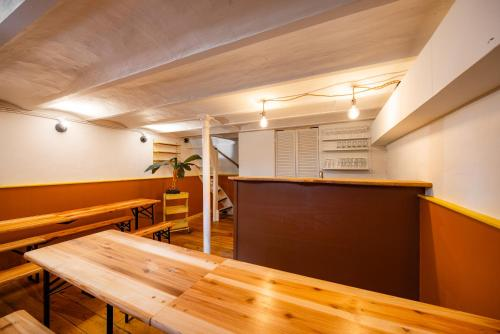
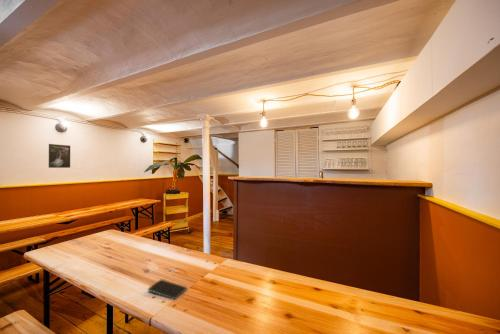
+ smartphone [147,279,188,300]
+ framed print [48,143,71,169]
